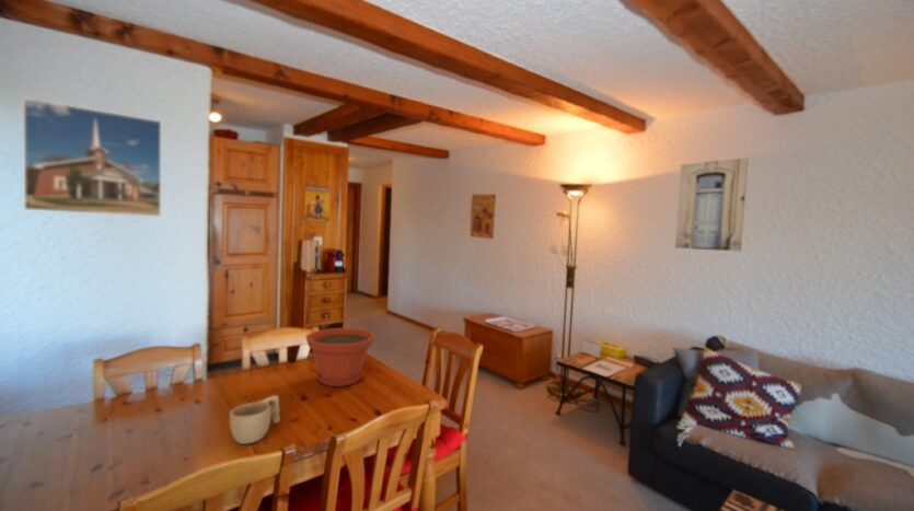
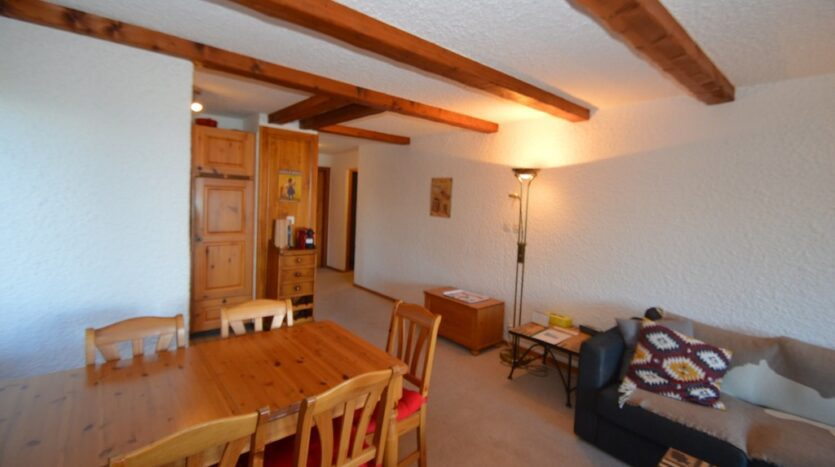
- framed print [22,96,162,218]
- wall art [674,158,750,253]
- plant pot [304,327,377,387]
- cup [229,394,281,445]
